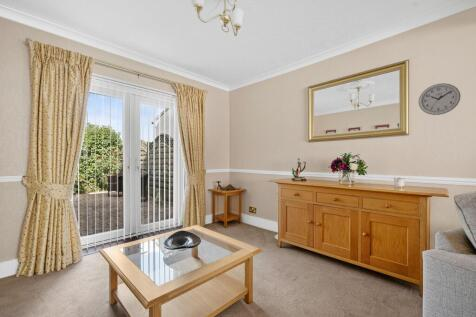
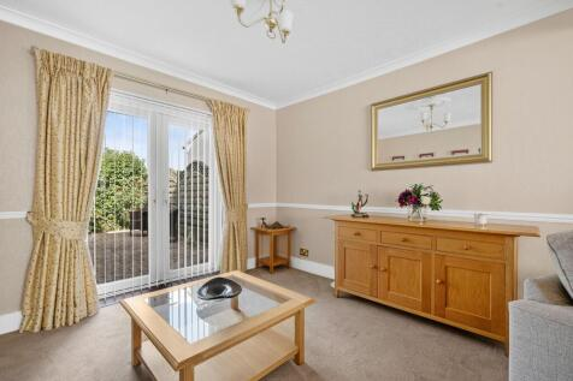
- wall clock [418,82,462,116]
